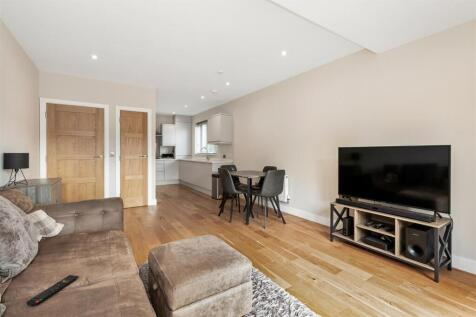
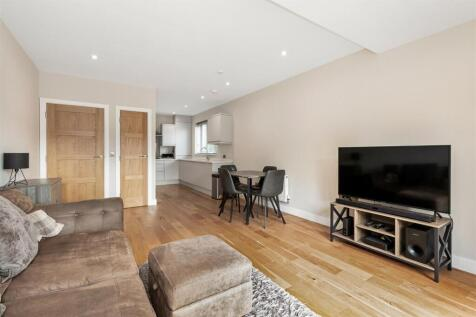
- remote control [25,274,79,307]
